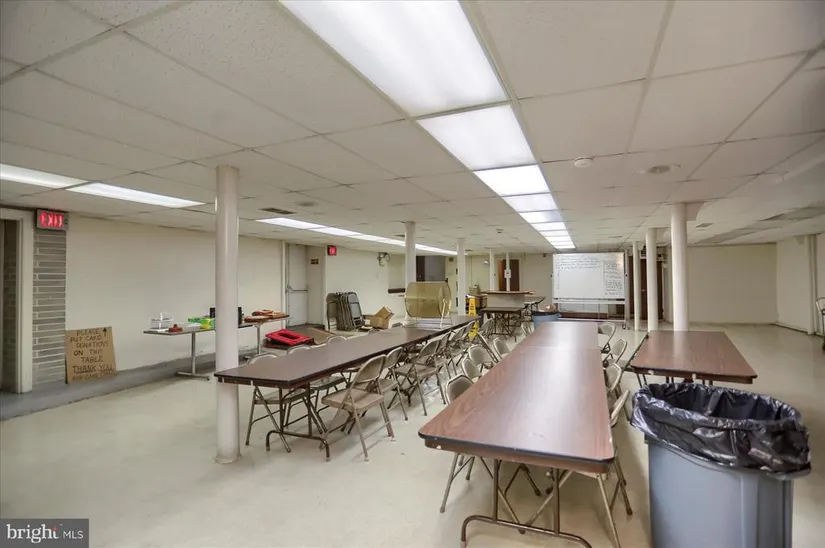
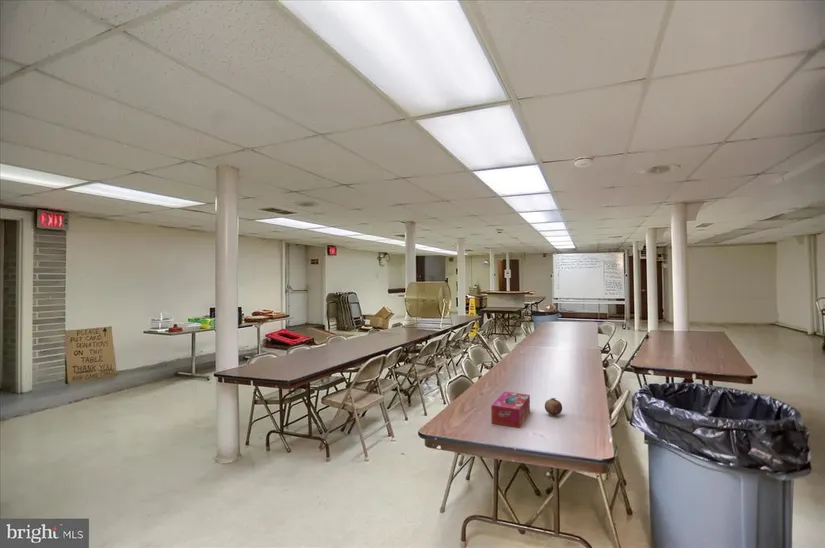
+ fruit [544,397,563,416]
+ tissue box [490,391,531,429]
